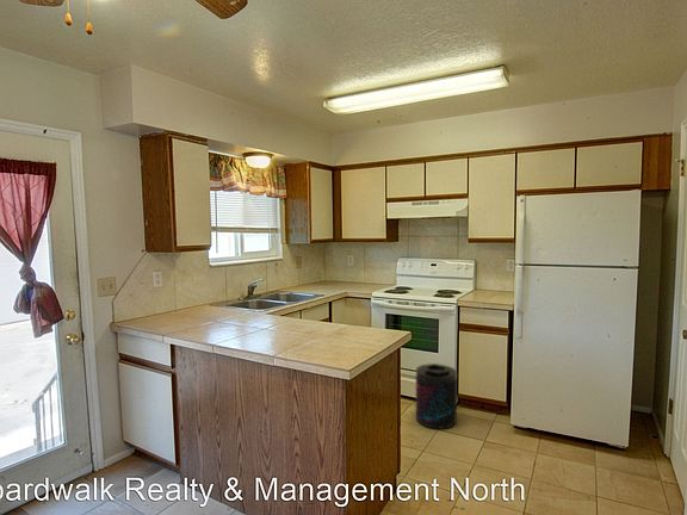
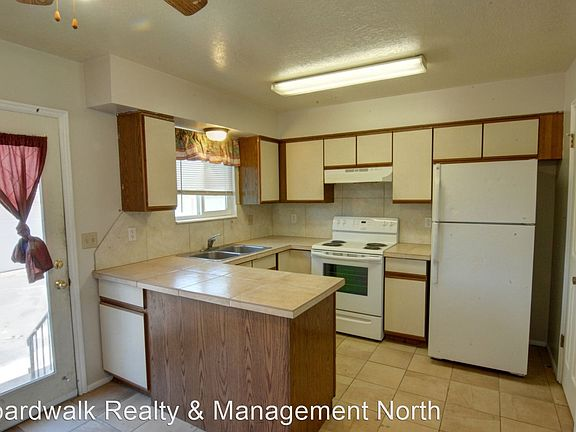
- supplement container [415,362,458,430]
